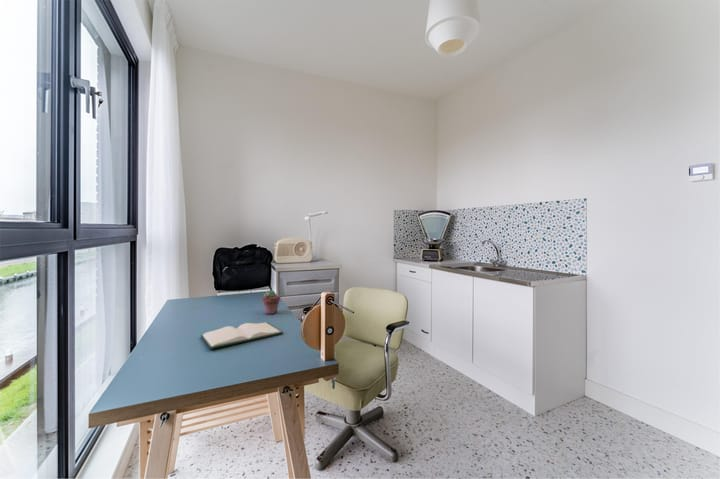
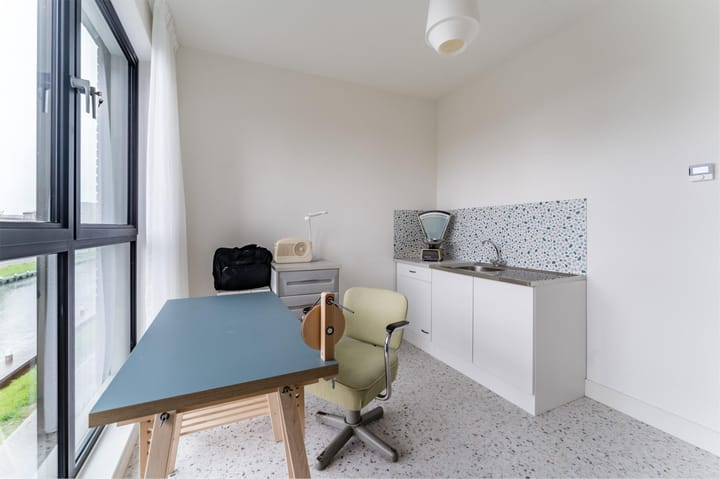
- potted succulent [262,289,281,315]
- hardback book [200,321,284,350]
